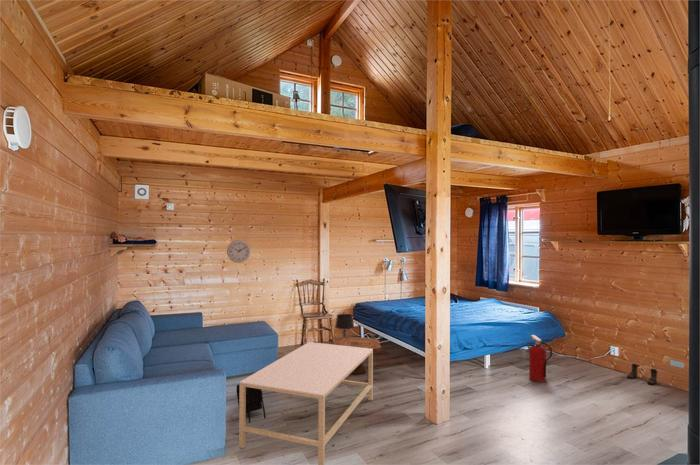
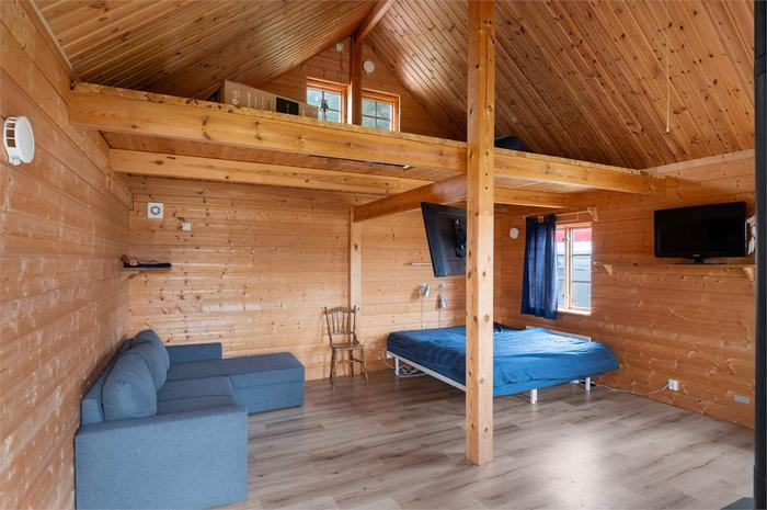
- backpack [236,383,267,424]
- side table [332,336,382,375]
- coffee table [238,341,374,465]
- boots [626,363,659,385]
- table lamp [334,313,355,338]
- fire extinguisher [528,334,553,383]
- wall clock [226,239,251,264]
